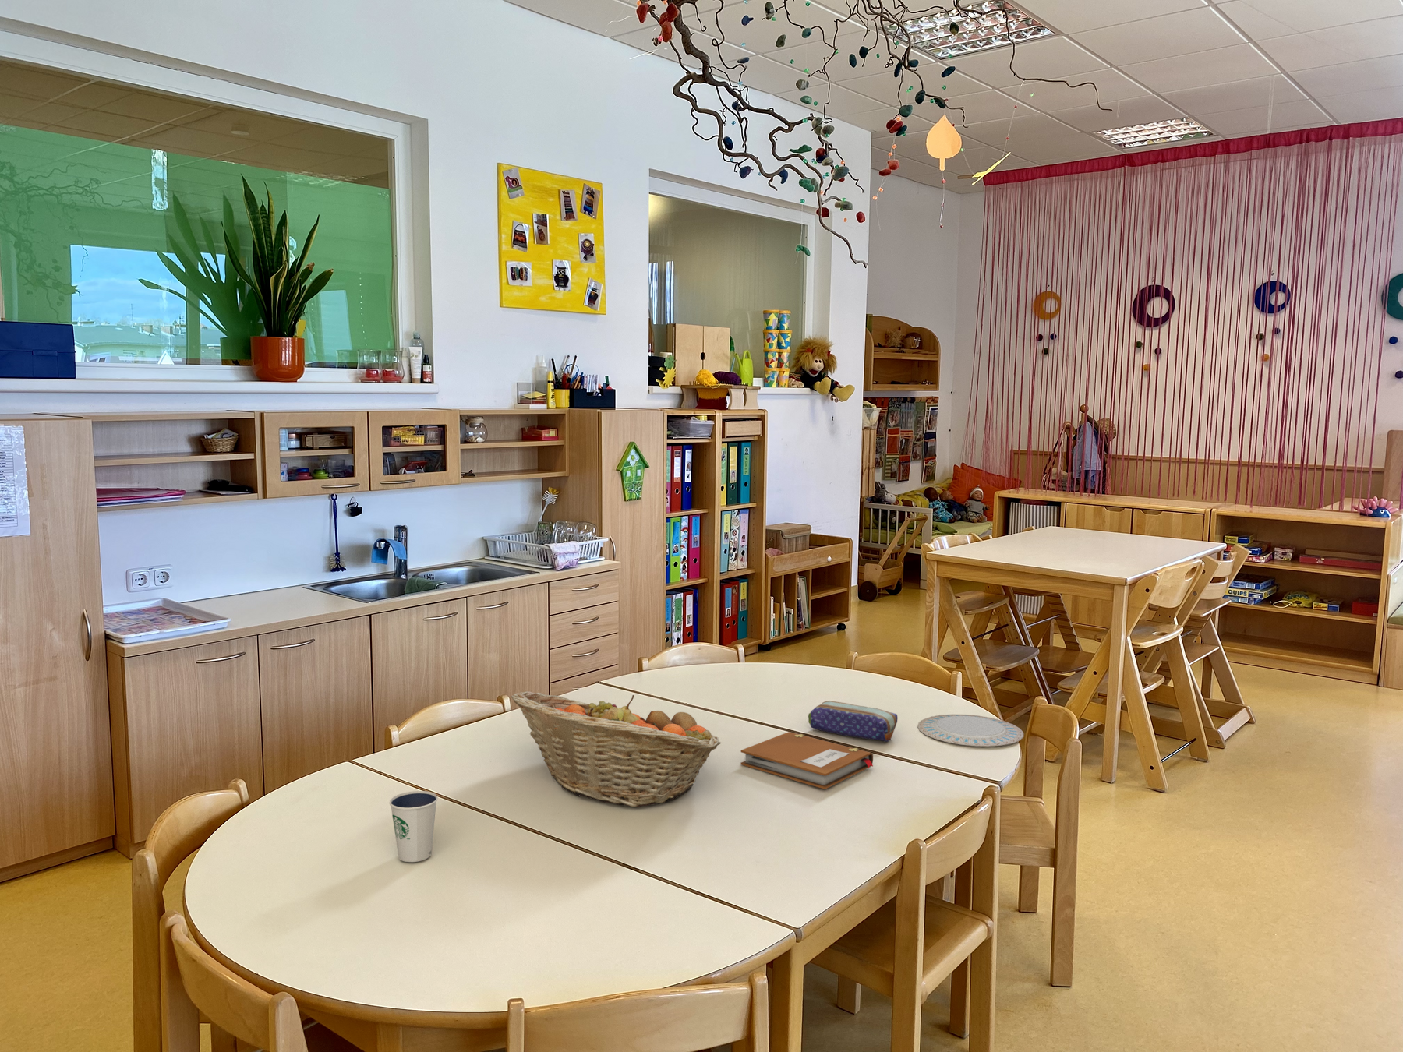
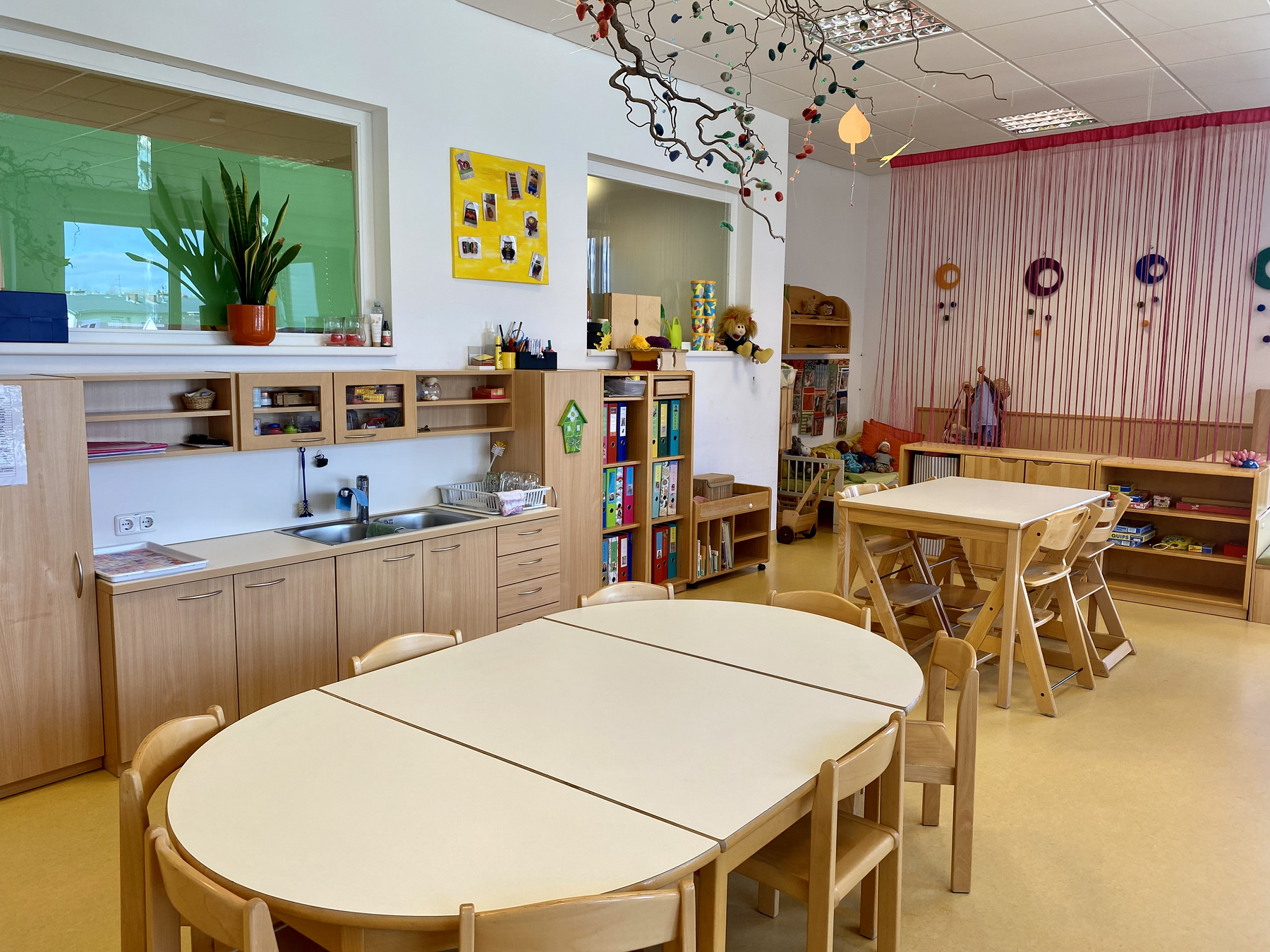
- notebook [740,730,874,790]
- pencil case [808,699,899,743]
- fruit basket [510,691,721,808]
- chinaware [917,714,1024,747]
- dixie cup [389,790,439,863]
